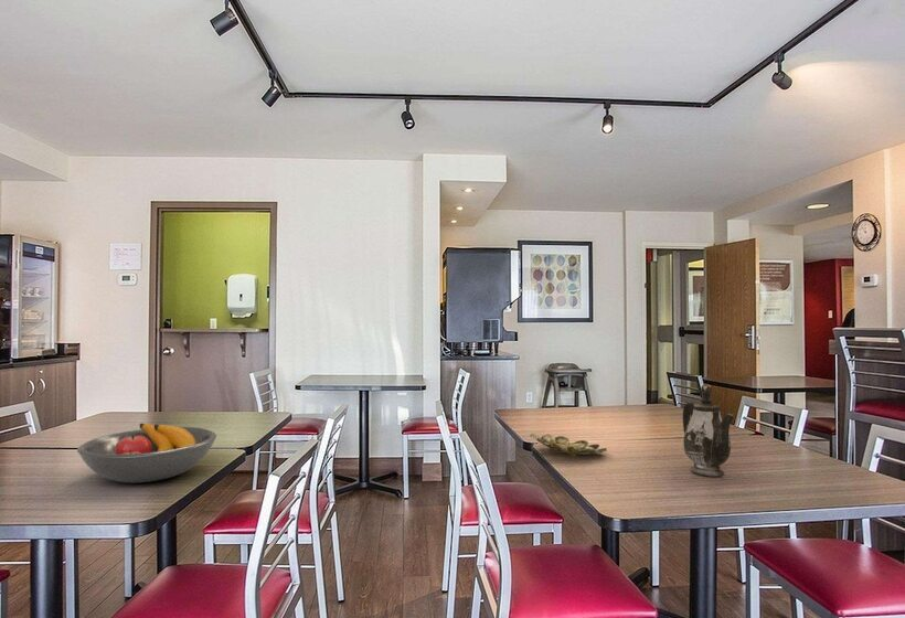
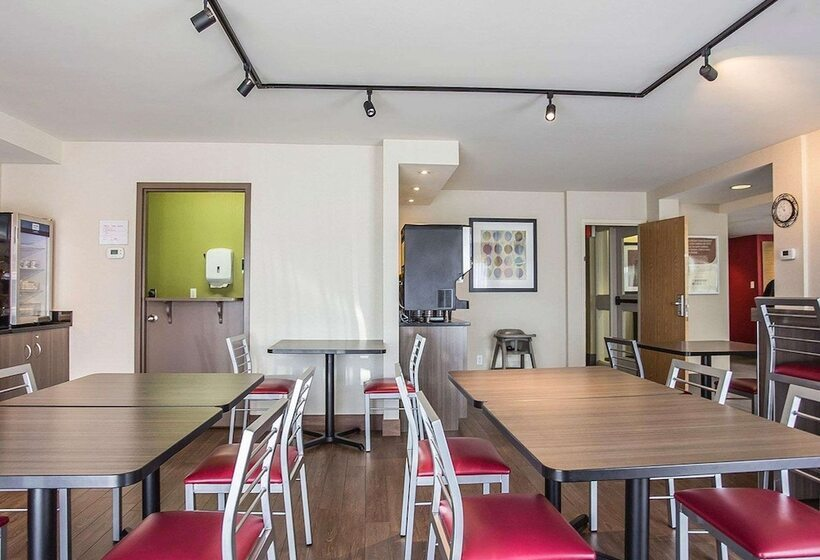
- bowl [529,433,608,457]
- fruit bowl [76,423,217,483]
- teapot [682,383,735,478]
